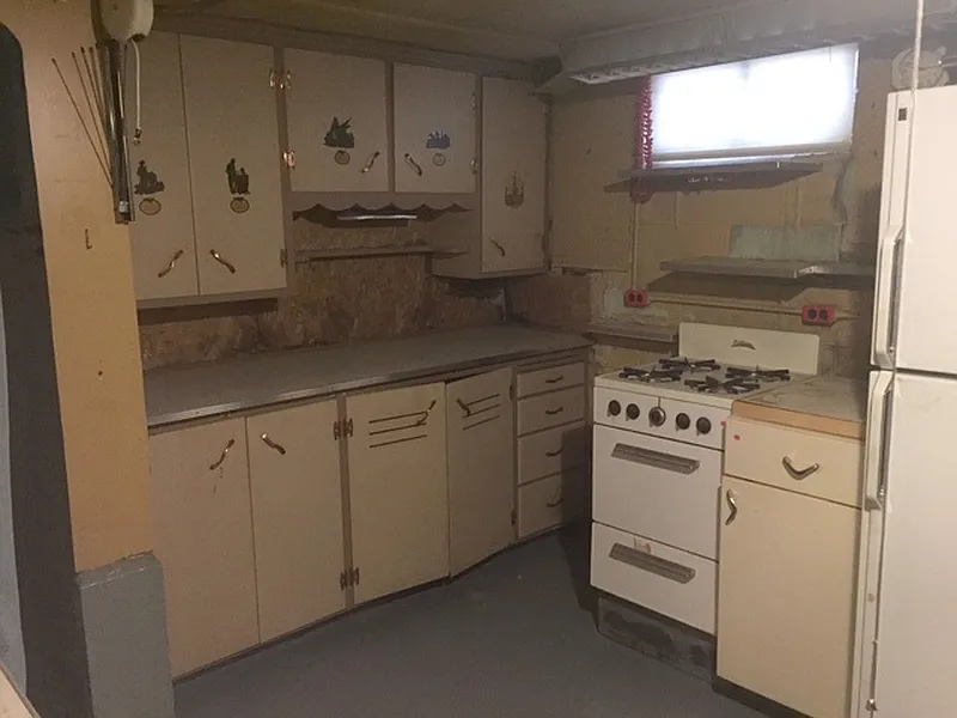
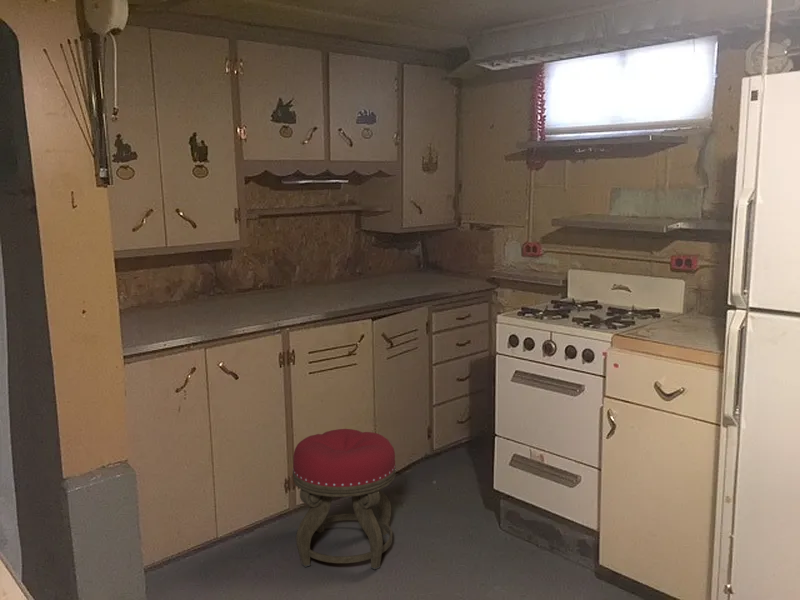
+ stool [292,428,397,570]
